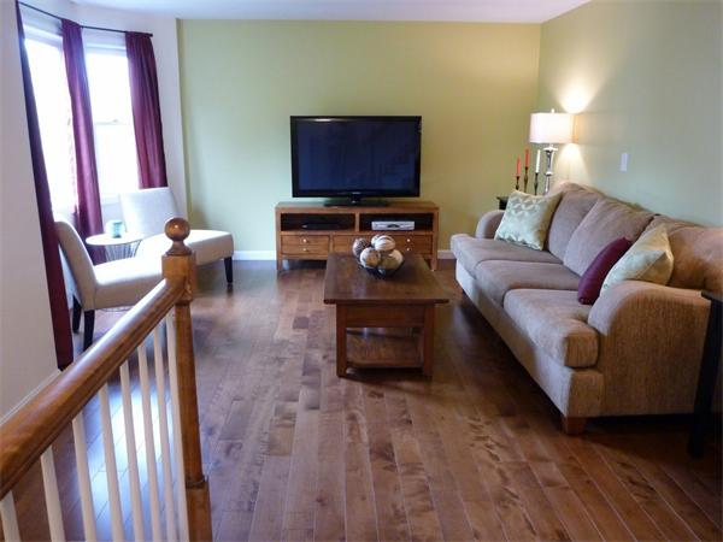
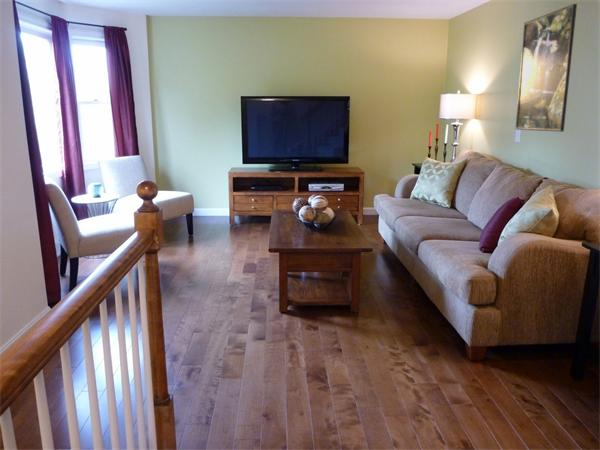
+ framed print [514,3,578,133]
